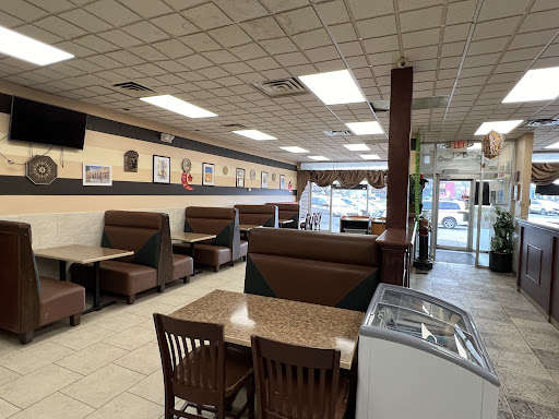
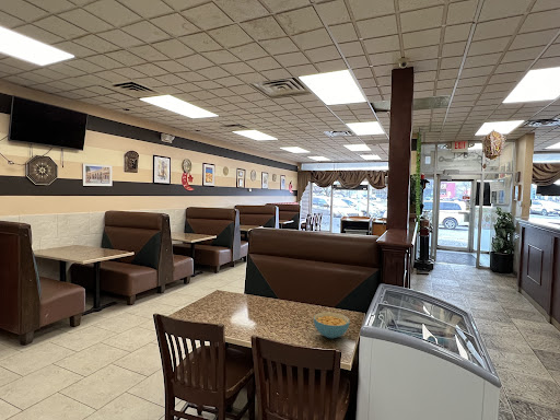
+ cereal bowl [313,312,351,339]
